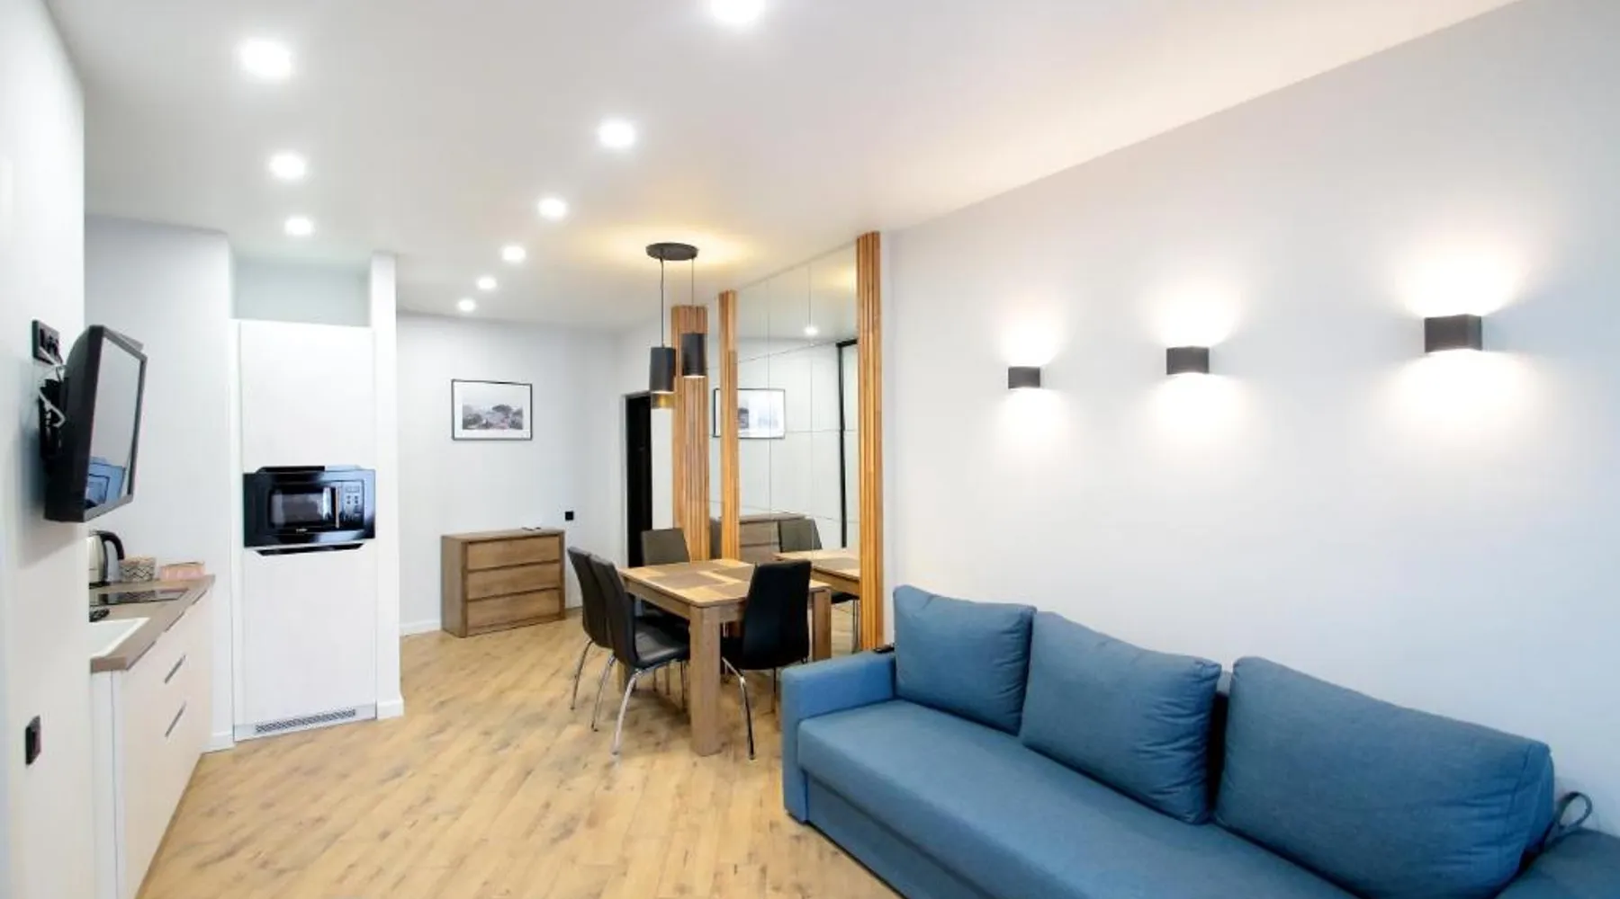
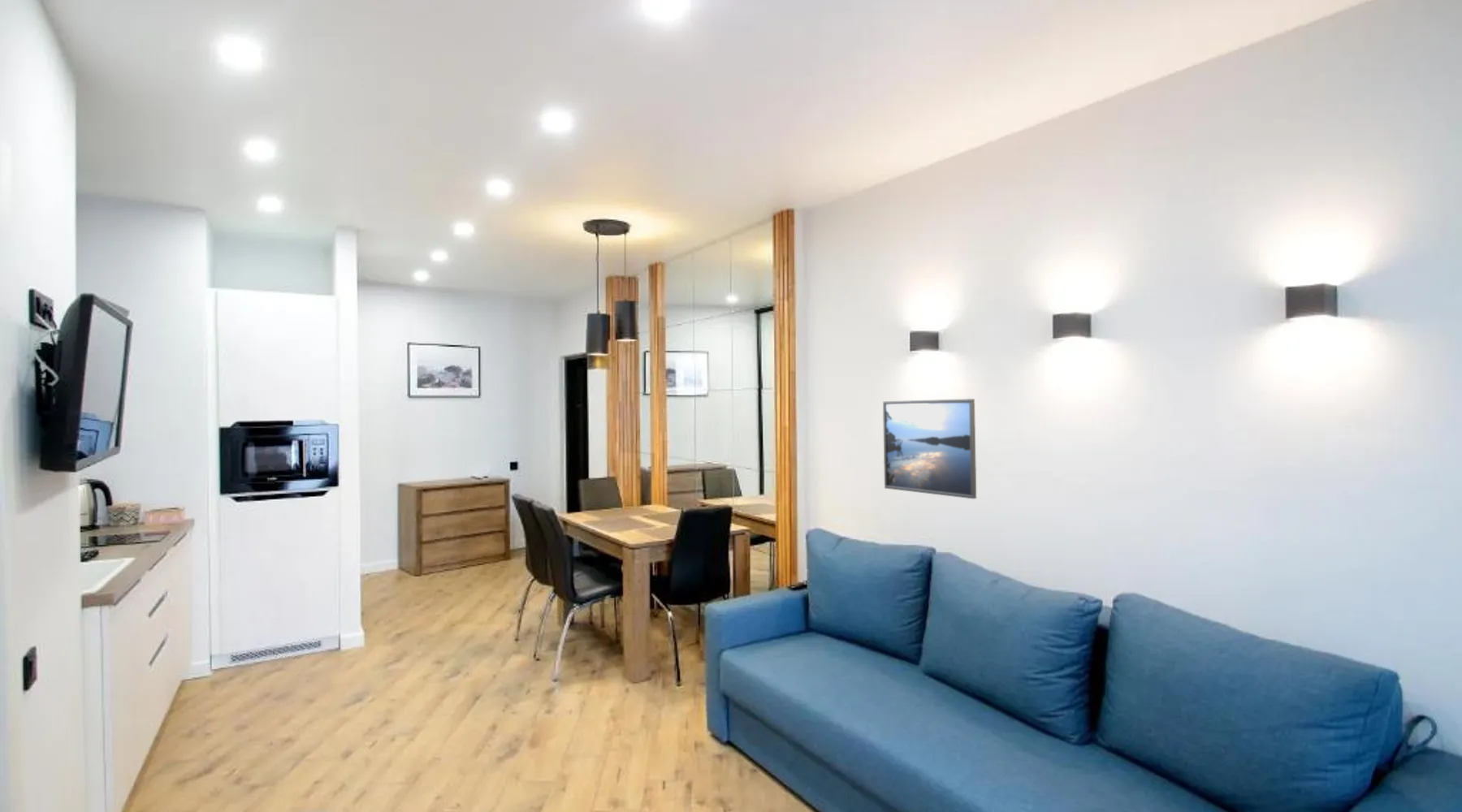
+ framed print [882,398,977,499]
